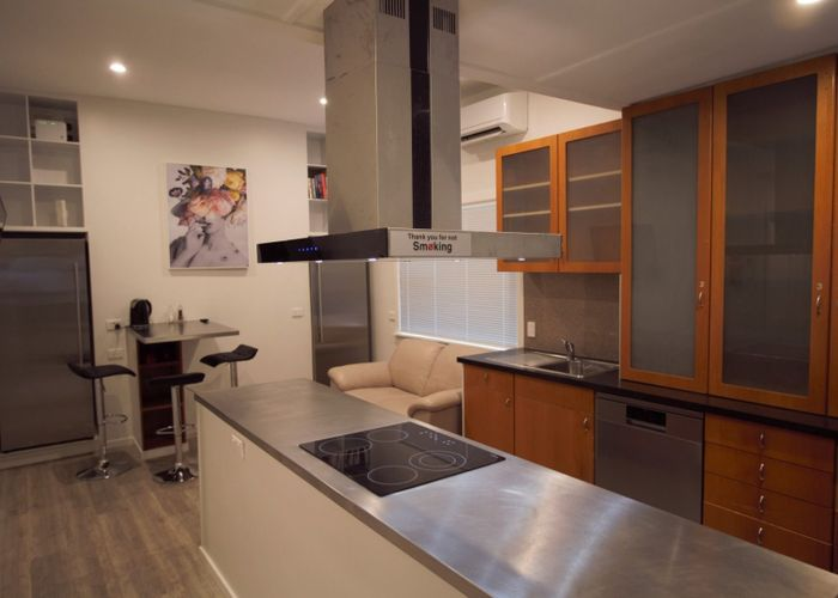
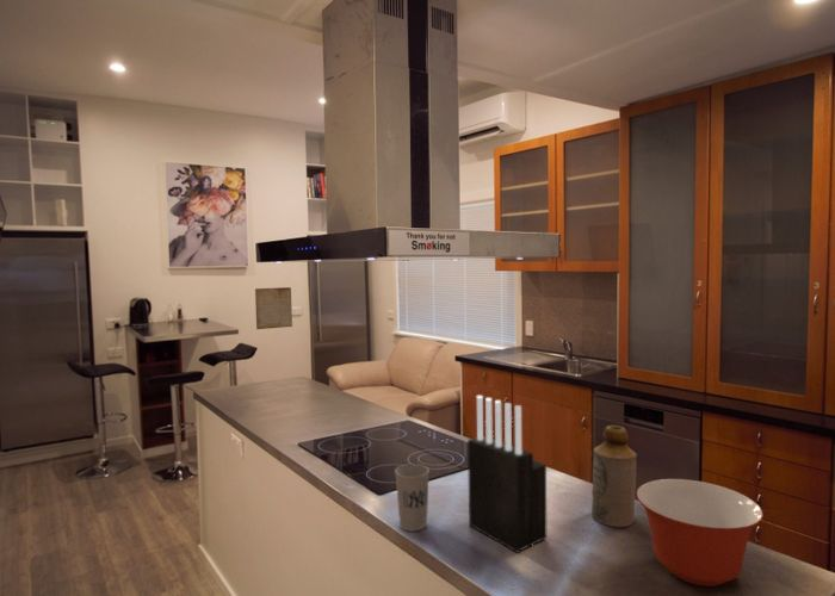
+ bottle [590,424,638,528]
+ mixing bowl [636,478,765,588]
+ periodic table [254,286,293,330]
+ cup [394,462,431,533]
+ knife block [466,395,548,554]
